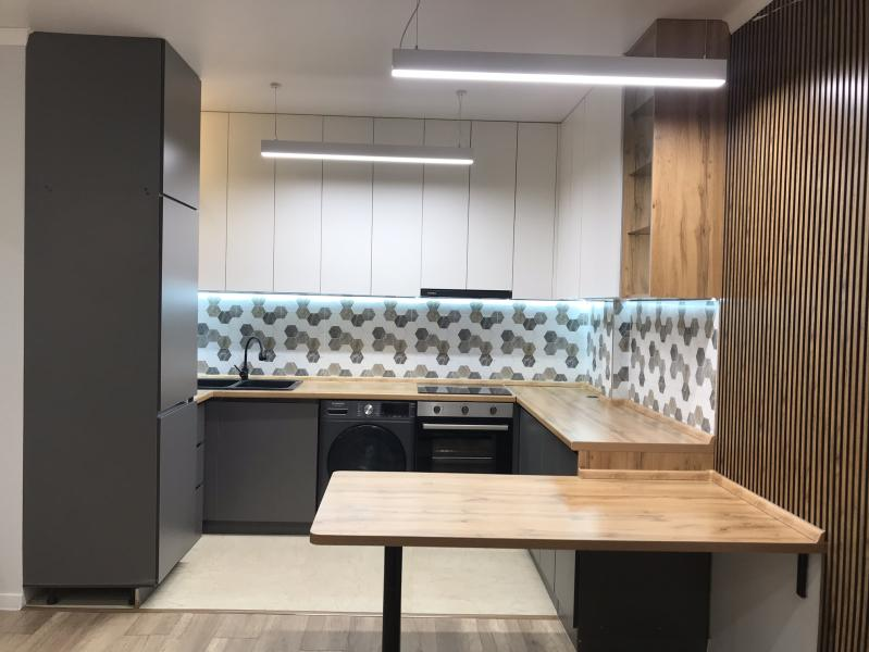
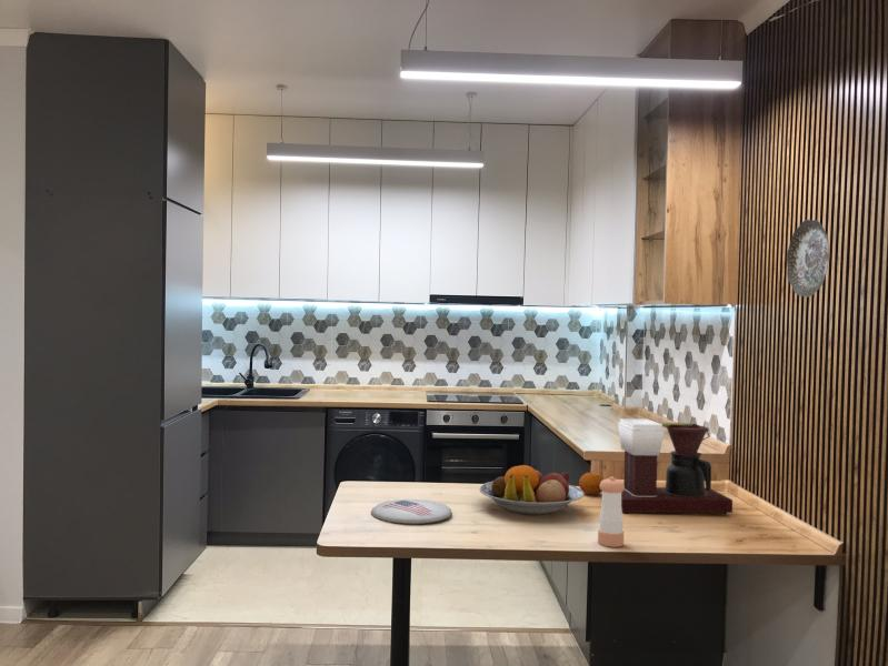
+ coffee maker [617,417,734,516]
+ fruit bowl [478,464,585,515]
+ plate [370,498,453,525]
+ decorative plate [786,219,830,299]
+ fruit [578,472,605,496]
+ pepper shaker [597,475,625,548]
